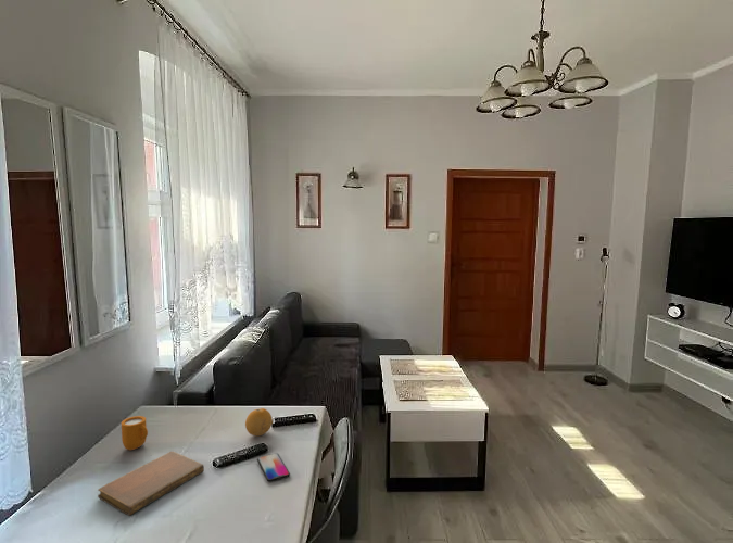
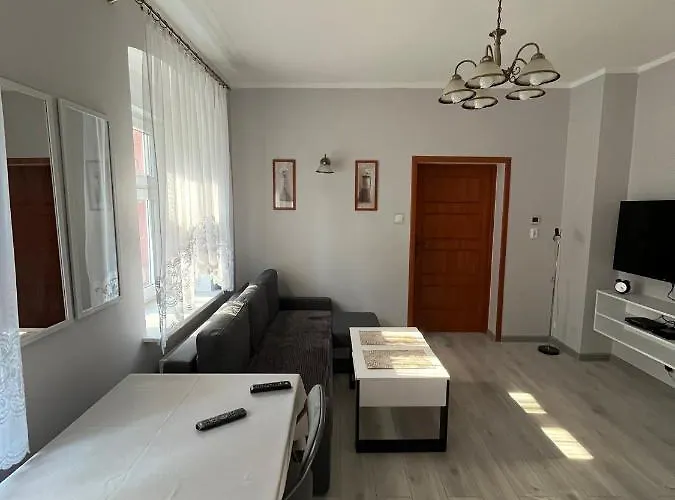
- notebook [97,451,205,517]
- fruit [244,407,274,437]
- smartphone [256,452,291,483]
- mug [121,415,149,451]
